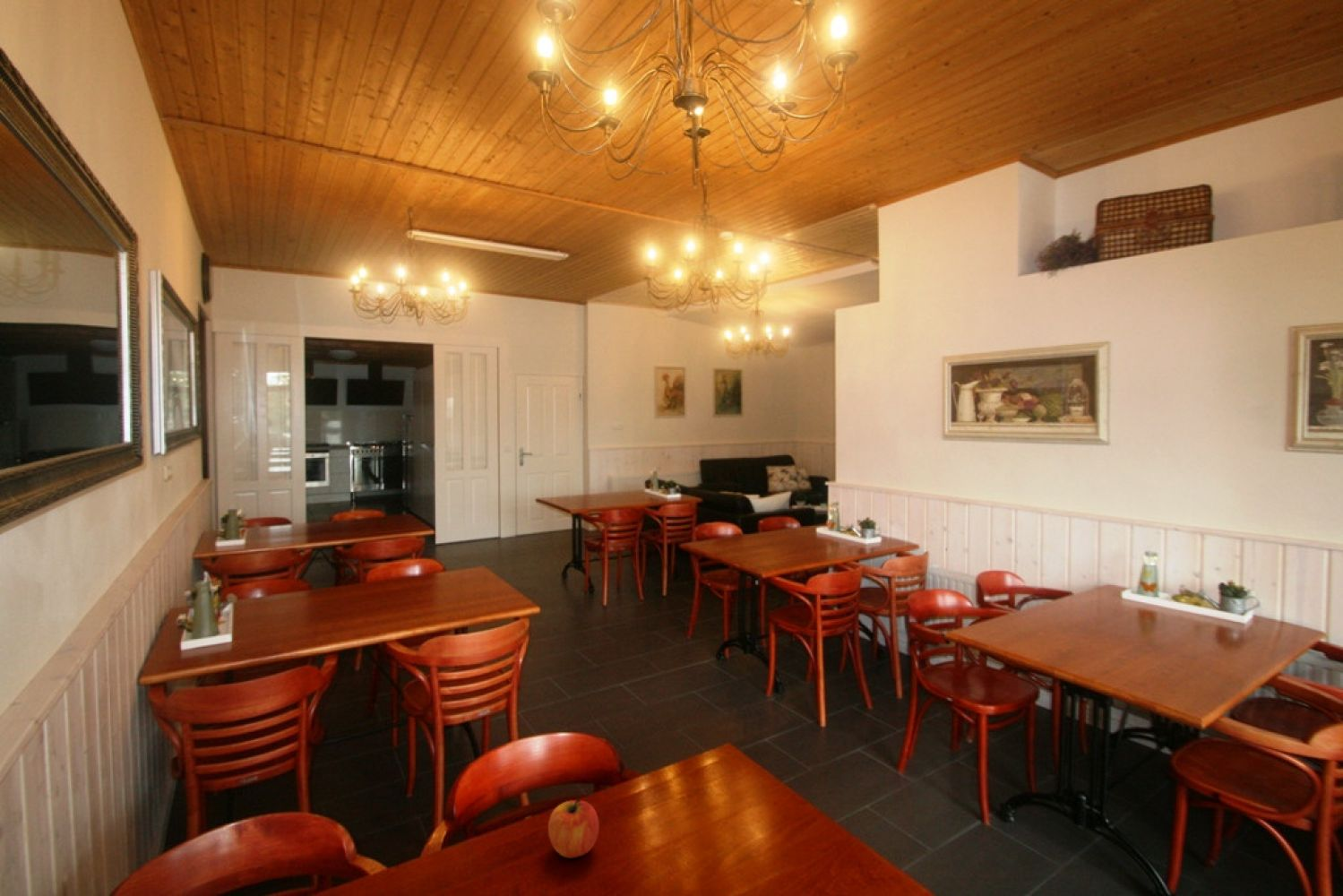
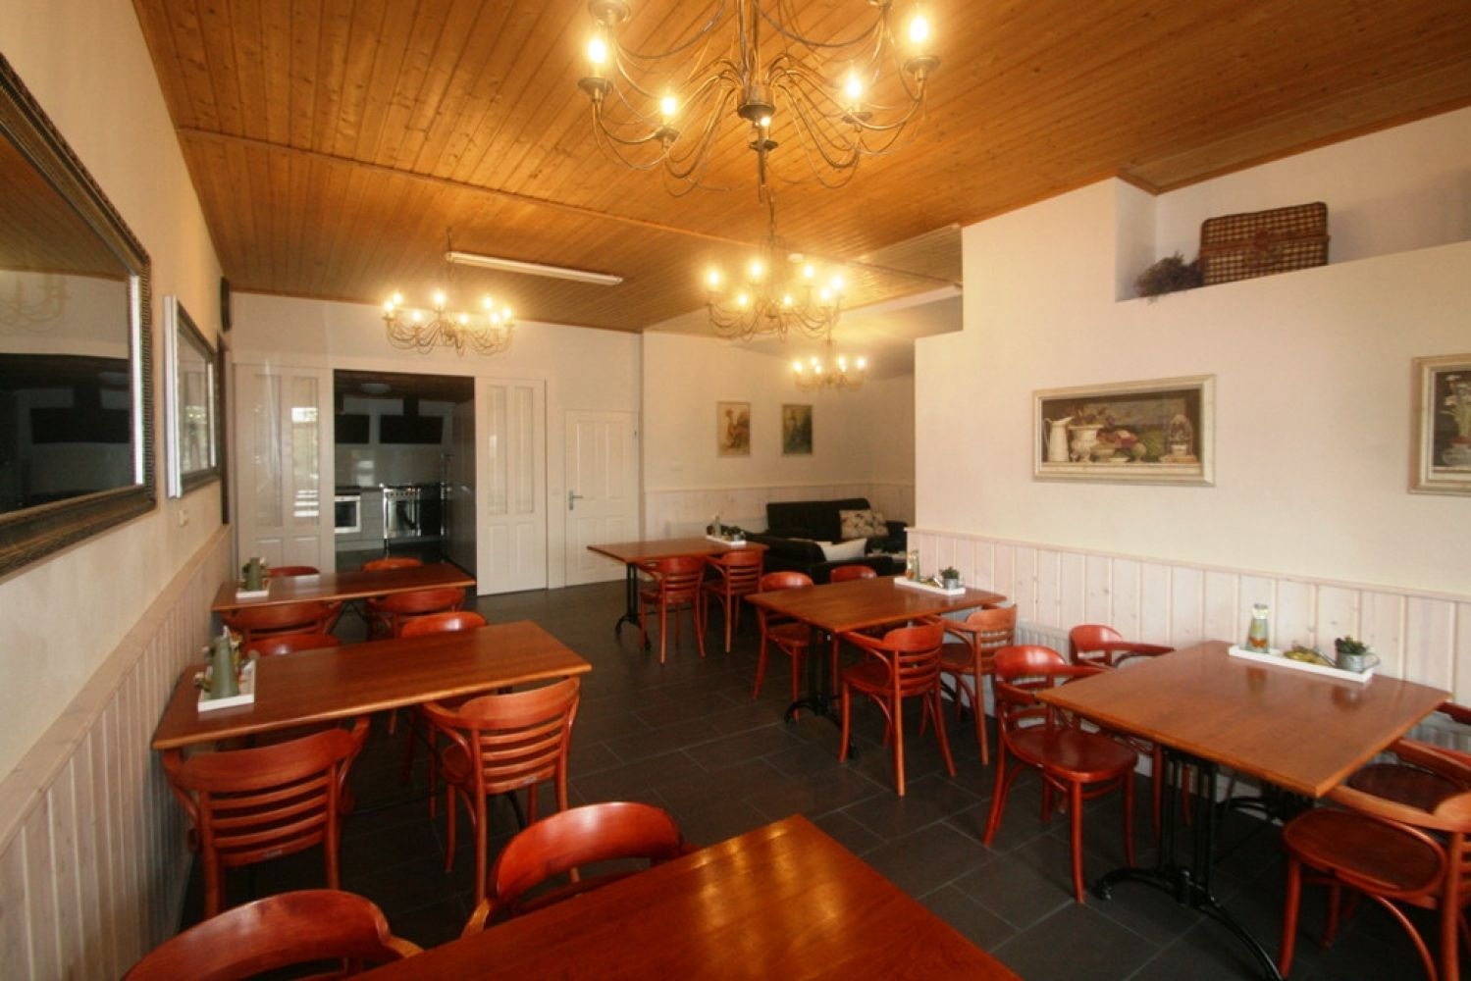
- apple [547,797,600,859]
